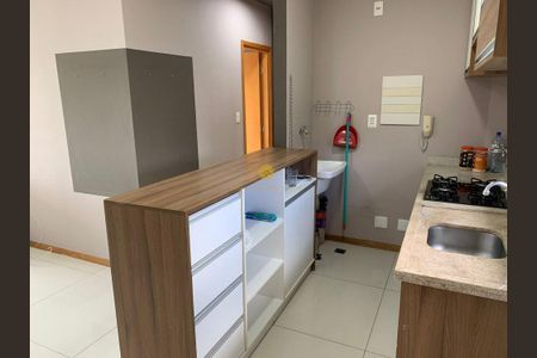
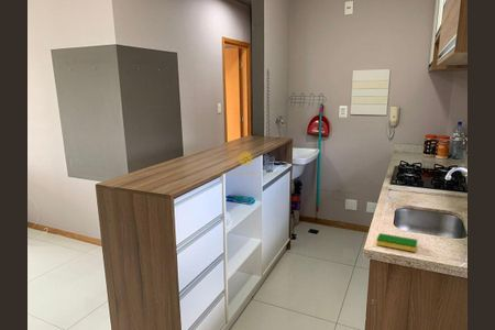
+ dish sponge [375,232,418,253]
